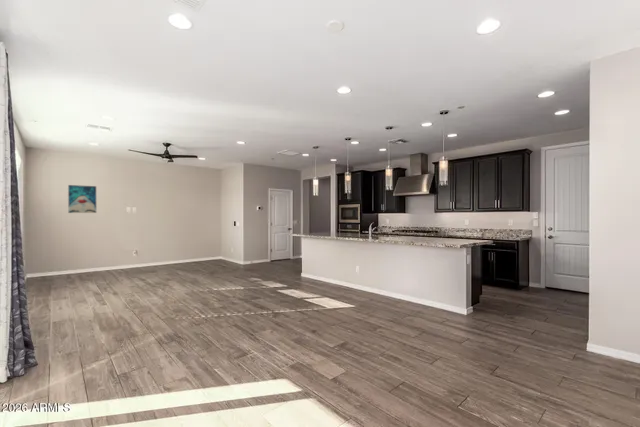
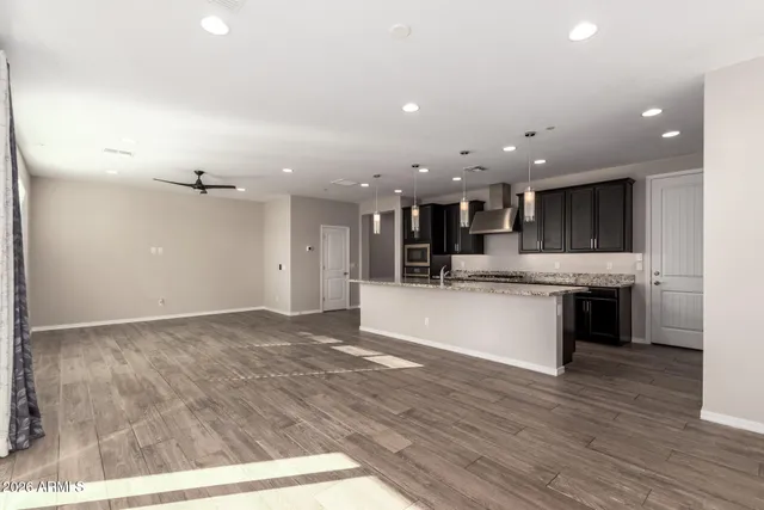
- wall art [67,184,97,214]
